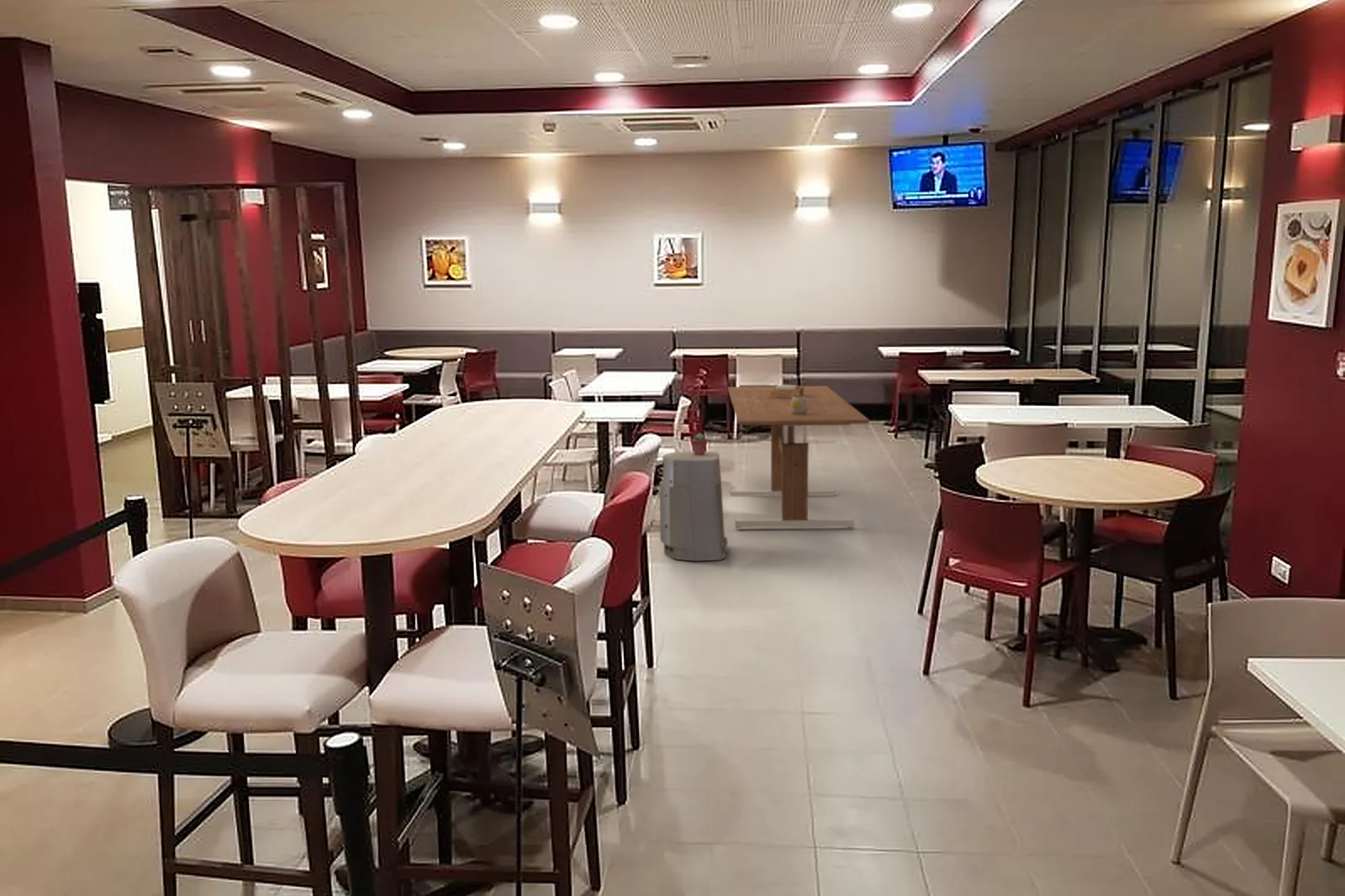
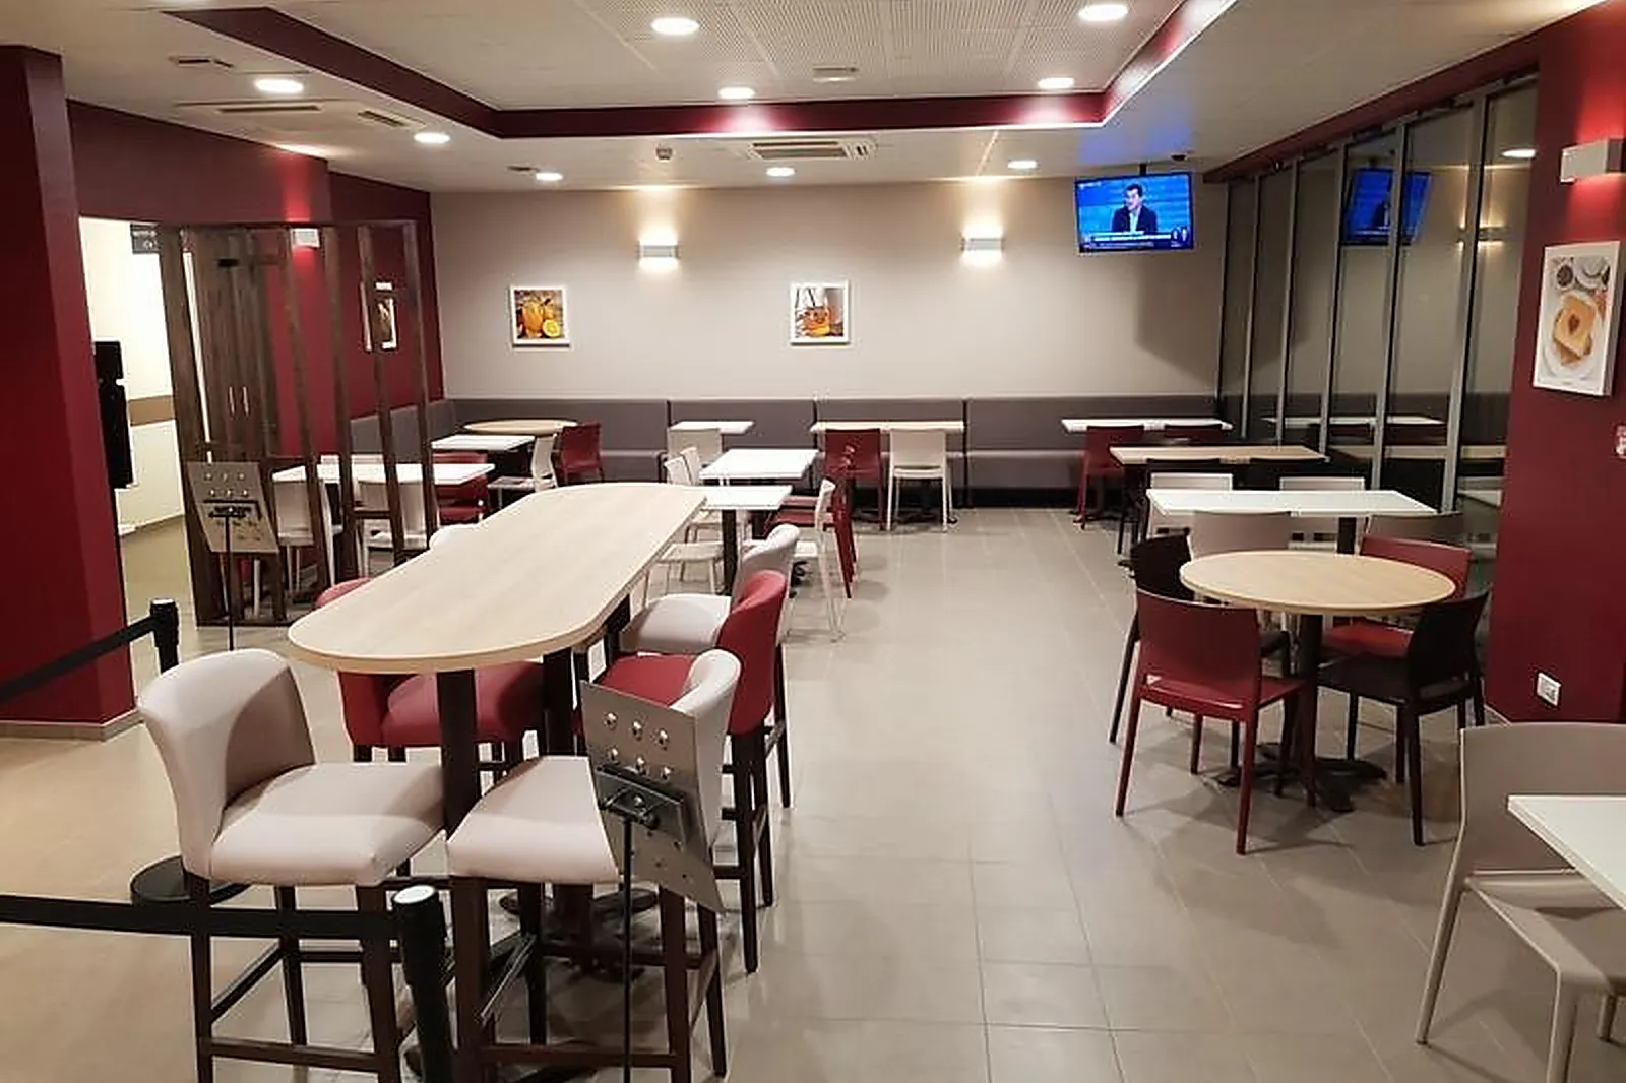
- mug [790,396,810,414]
- dining table [727,385,870,529]
- air purifier [659,451,729,561]
- potted succulent [690,432,709,456]
- napkin holder [769,384,804,398]
